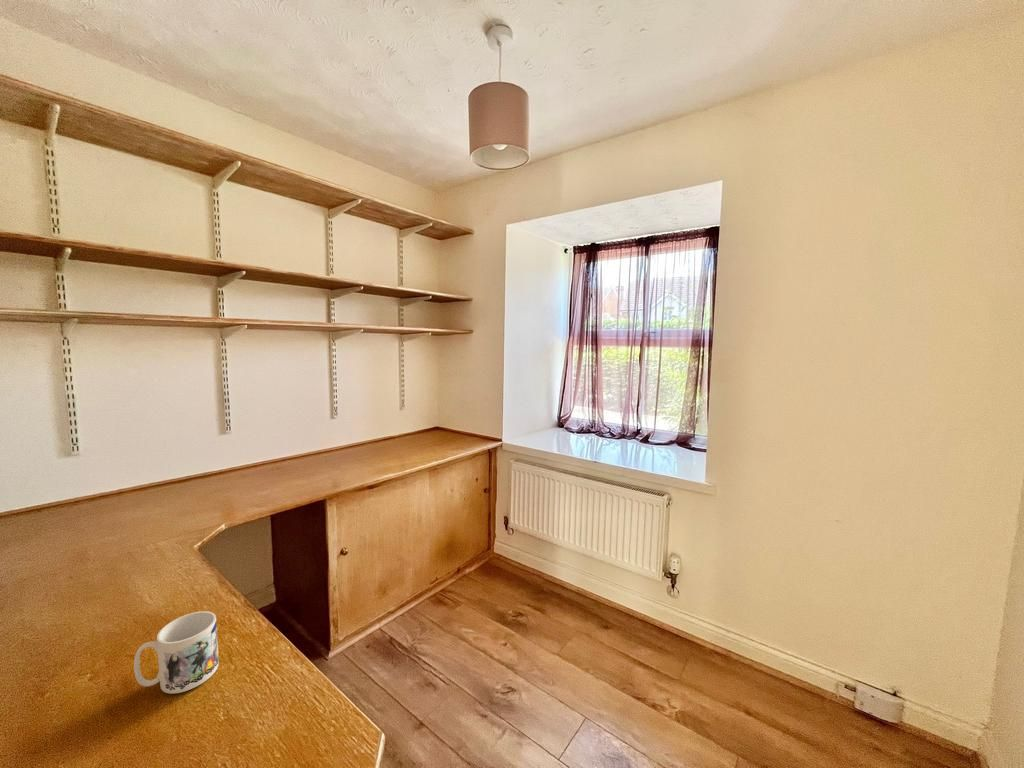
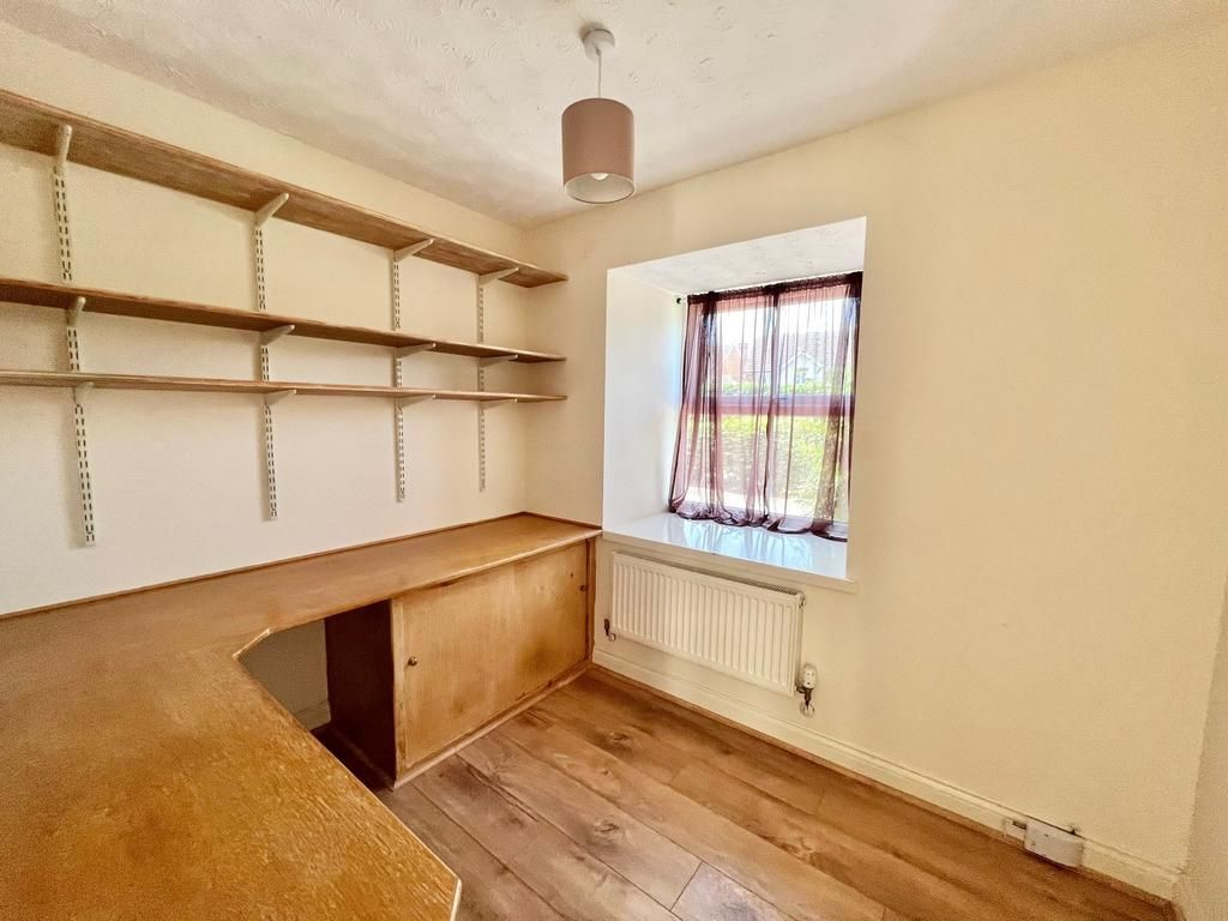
- mug [133,610,220,695]
